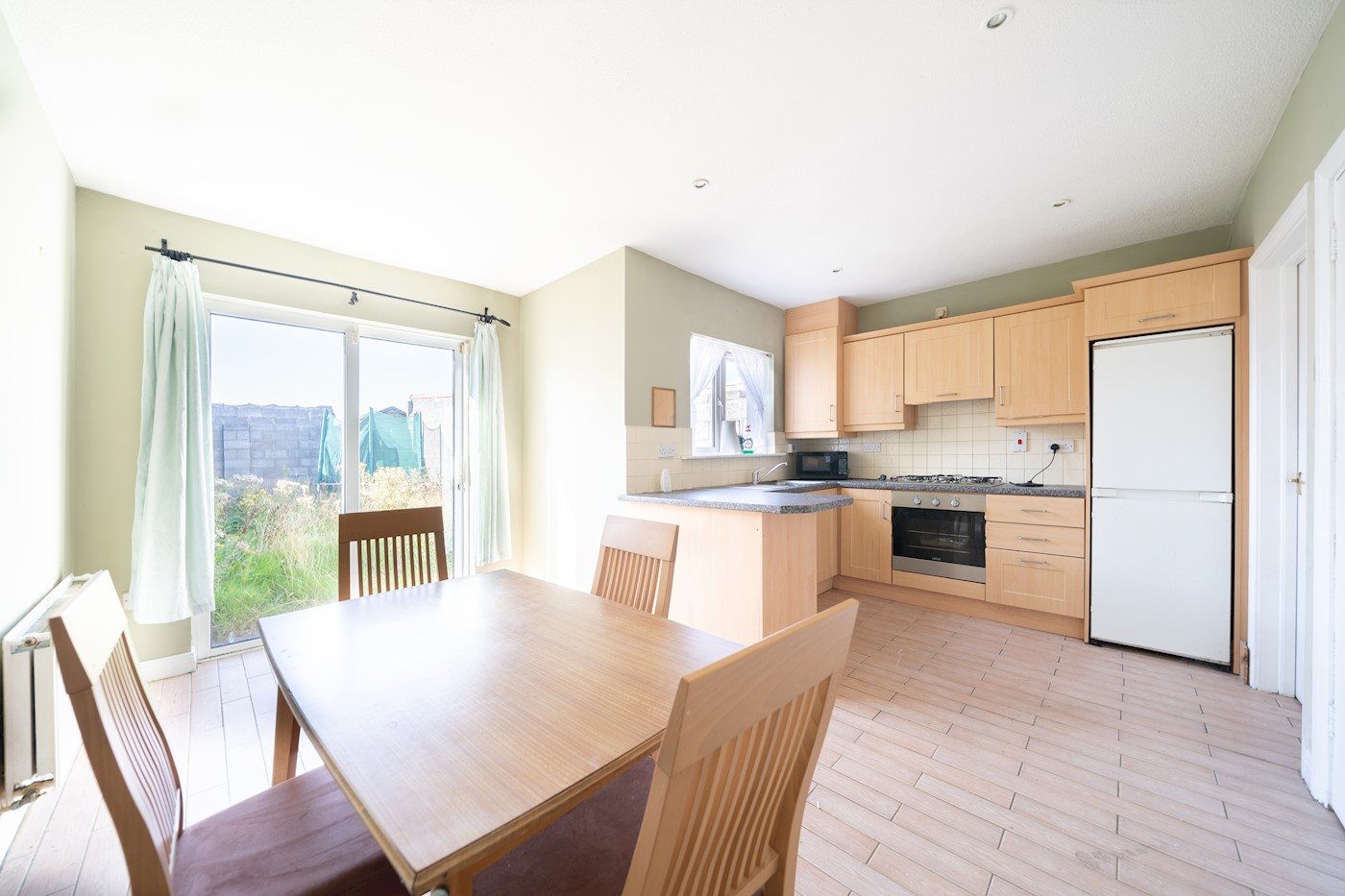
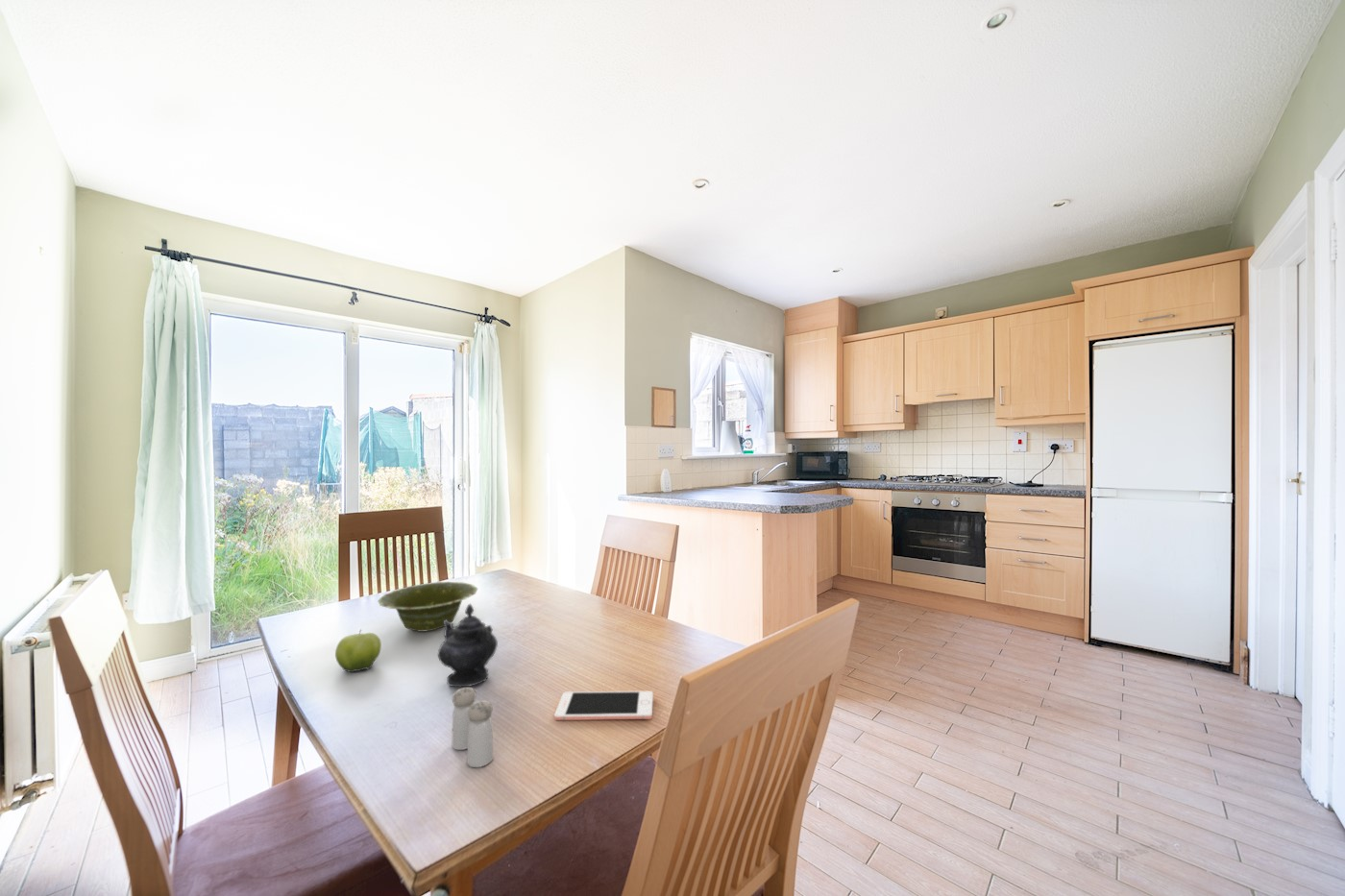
+ fruit [334,628,382,673]
+ teapot [437,603,499,689]
+ salt and pepper shaker [452,687,494,768]
+ cell phone [553,690,654,721]
+ dish [377,581,478,633]
